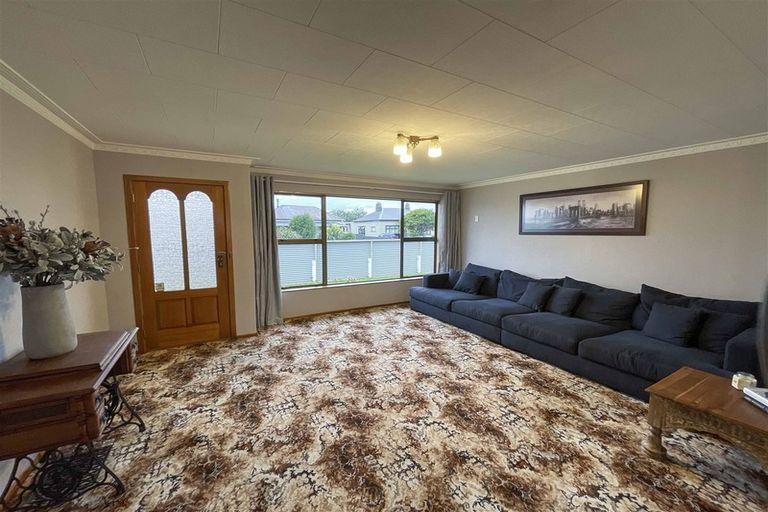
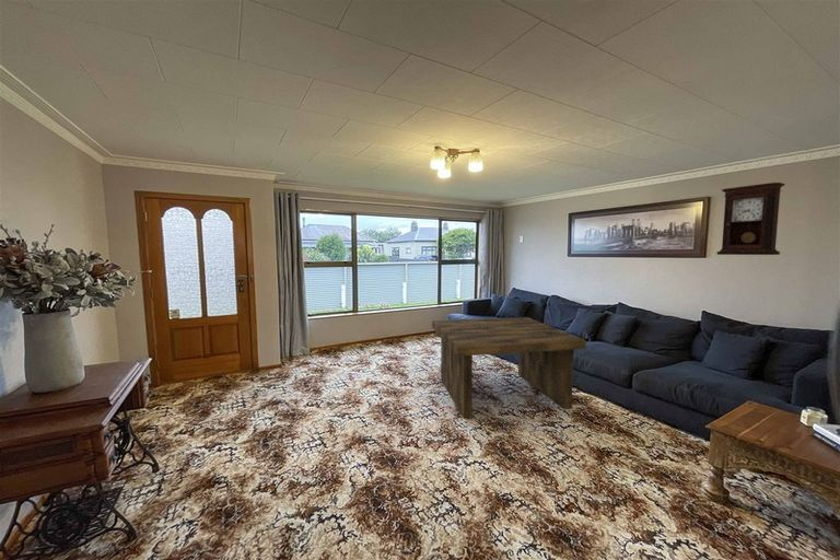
+ pendulum clock [715,182,786,256]
+ coffee table [431,316,587,420]
